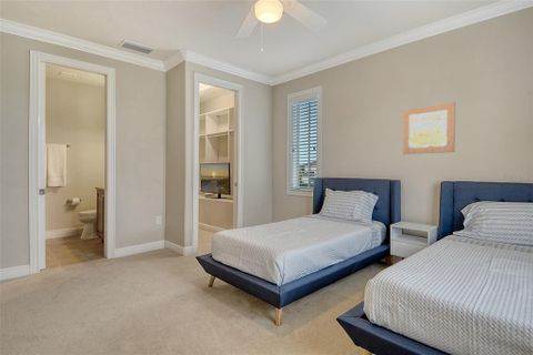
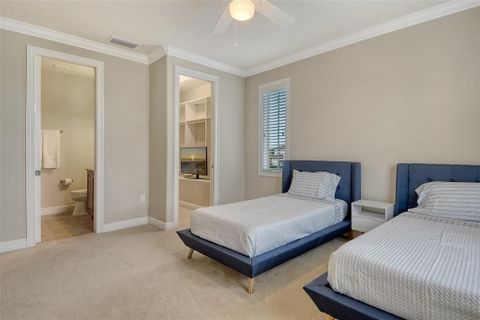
- wall art [402,101,456,155]
